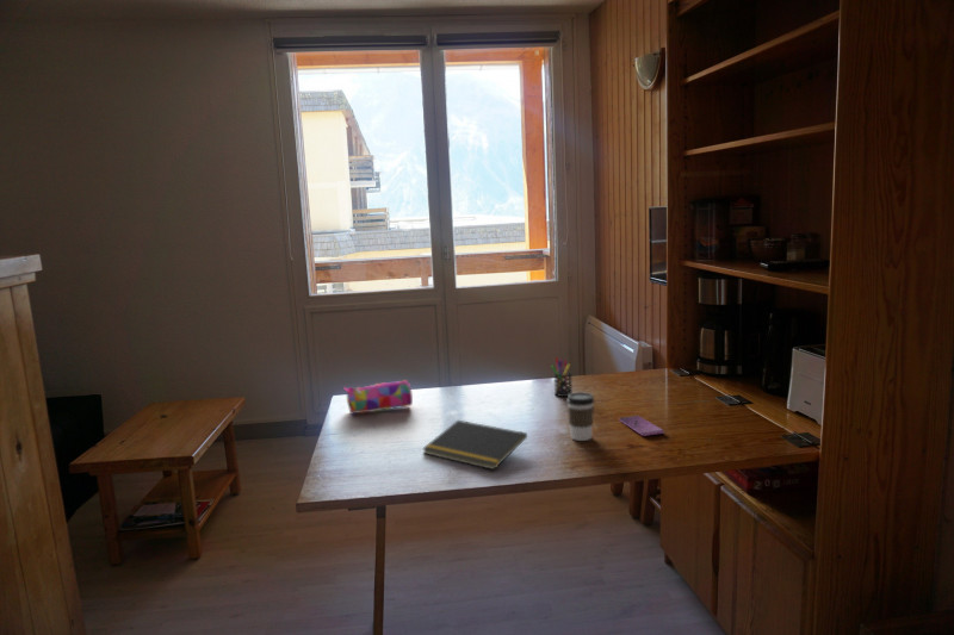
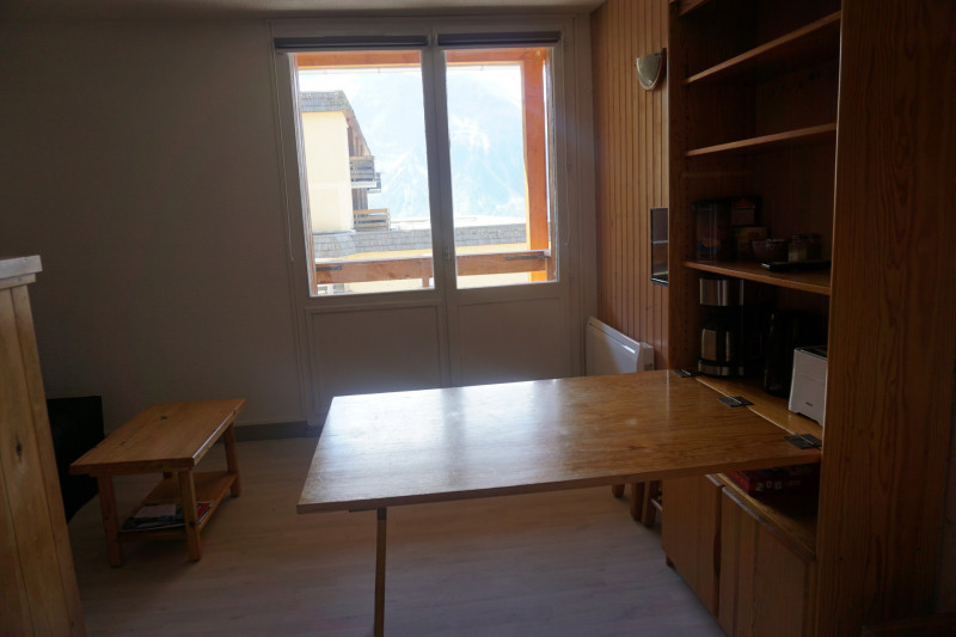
- pen holder [550,356,574,398]
- notepad [421,419,528,471]
- smartphone [618,415,665,437]
- pencil case [342,379,414,416]
- coffee cup [565,391,595,442]
